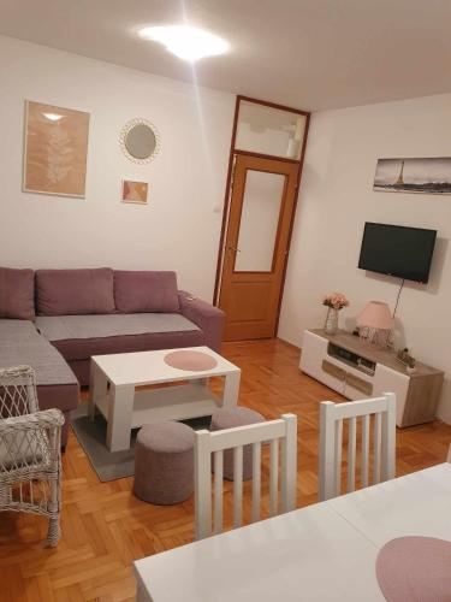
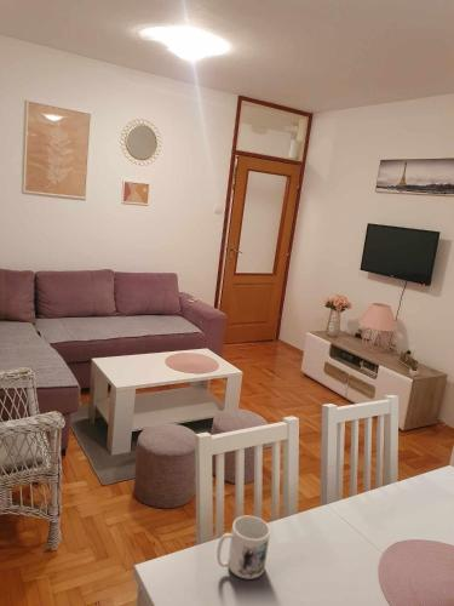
+ mug [215,515,271,579]
